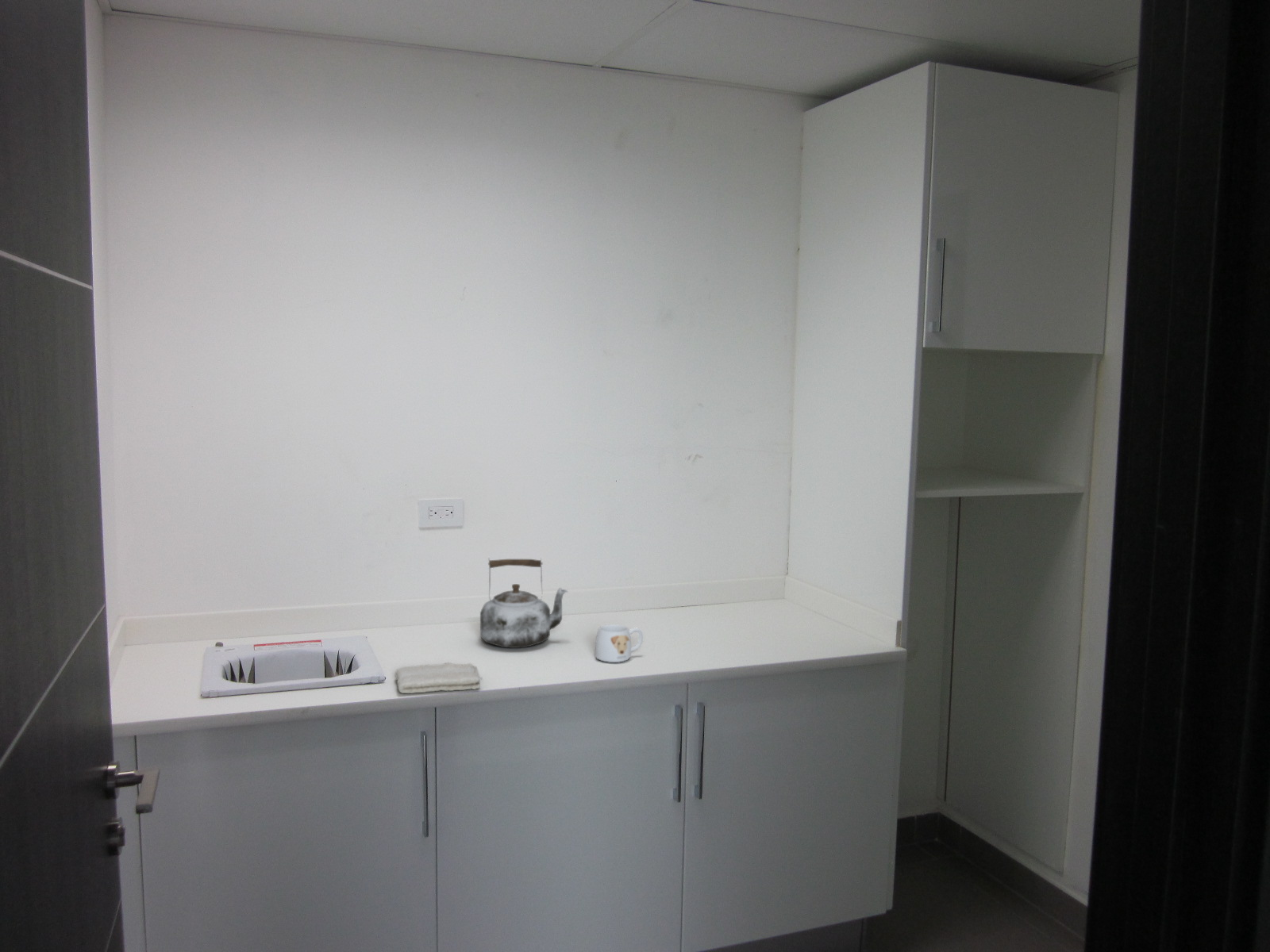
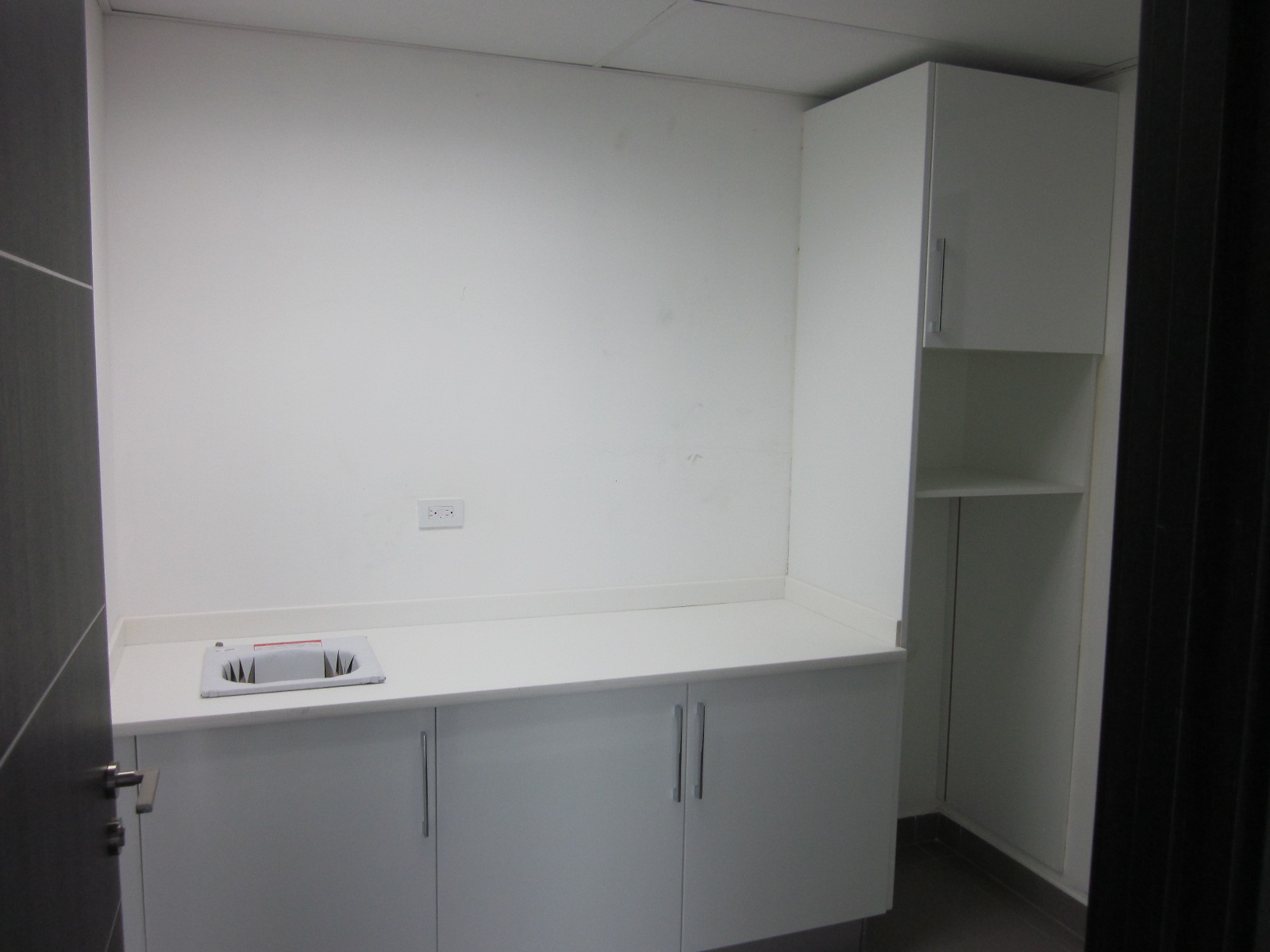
- mug [595,624,644,663]
- washcloth [394,662,483,694]
- kettle [479,557,569,649]
